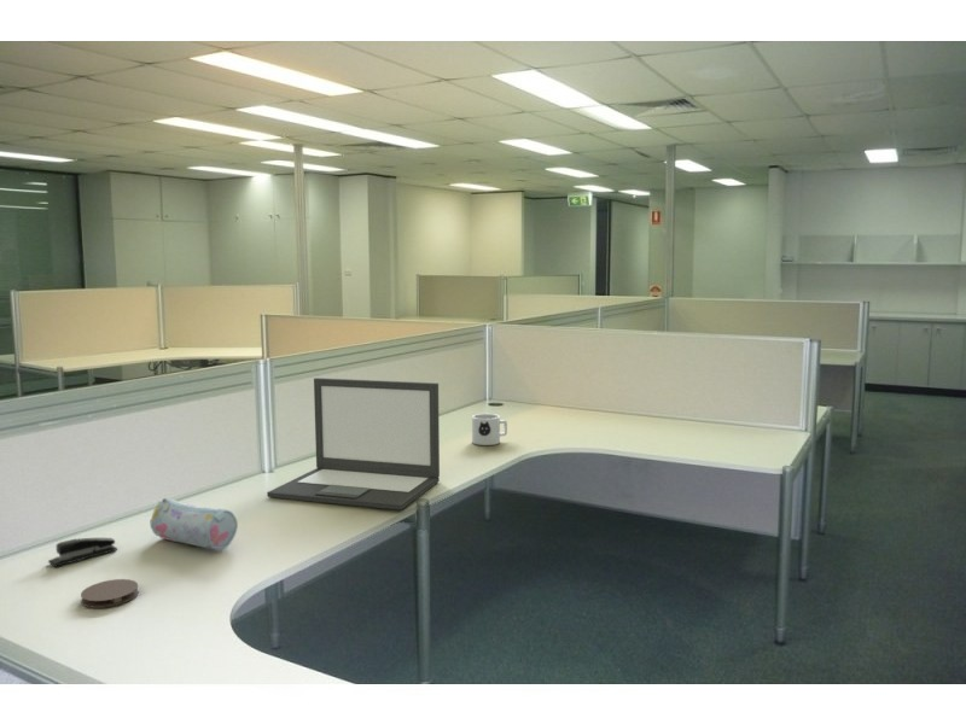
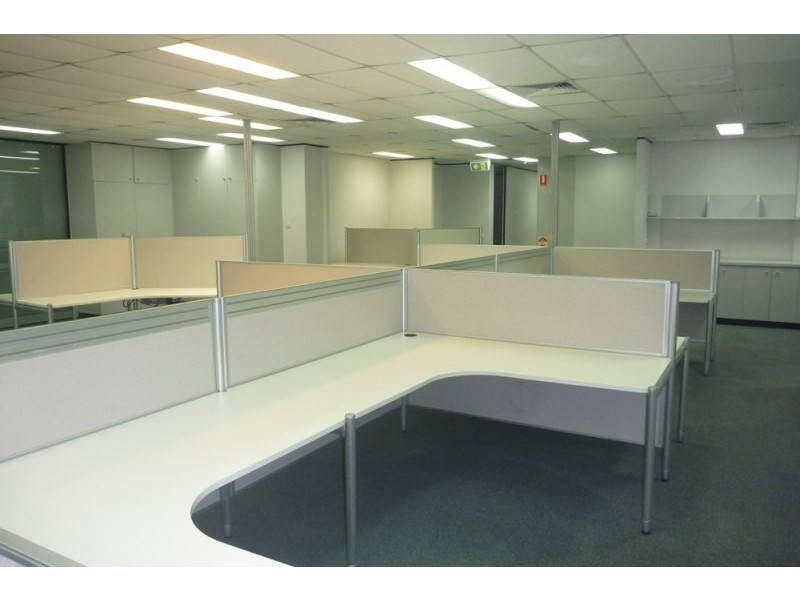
- pencil case [150,497,239,550]
- stapler [47,537,118,568]
- laptop [266,376,441,512]
- coaster [80,578,140,609]
- mug [471,413,508,446]
